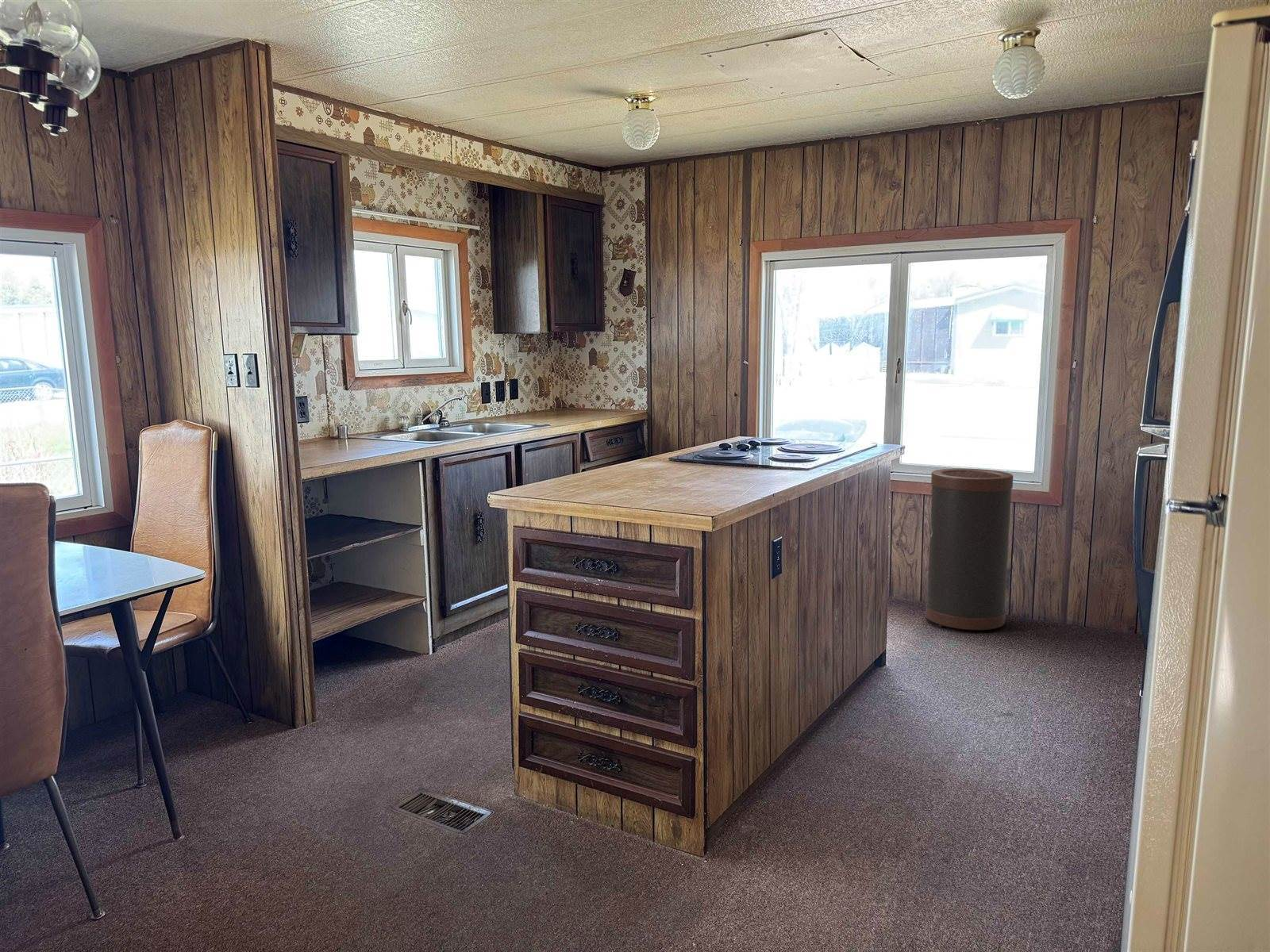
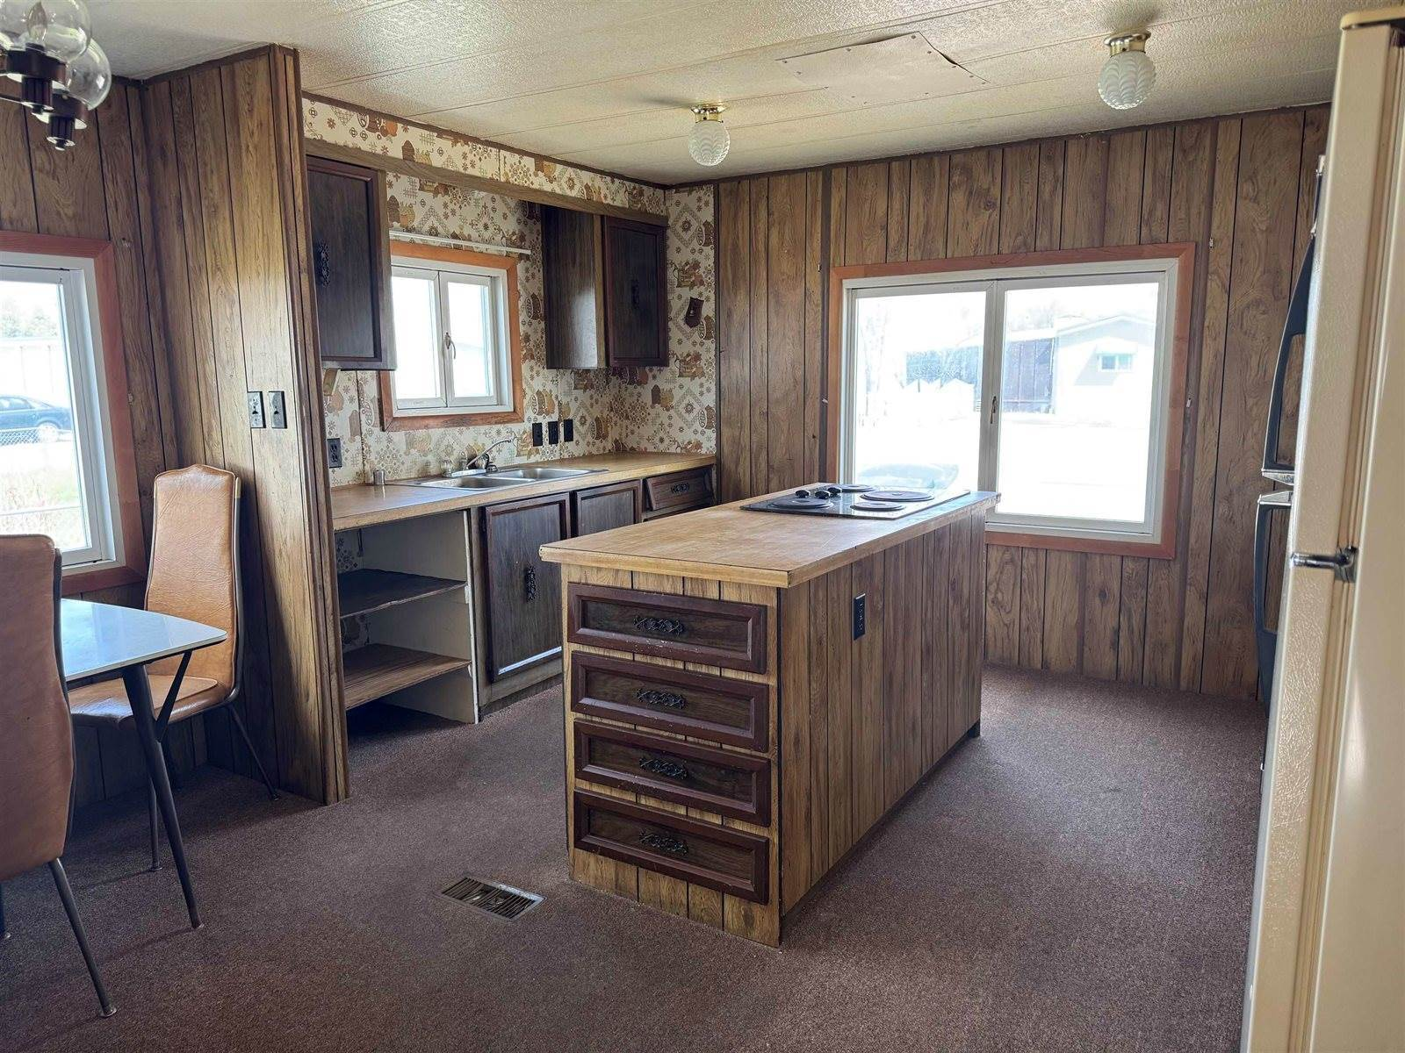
- trash can [925,467,1014,631]
